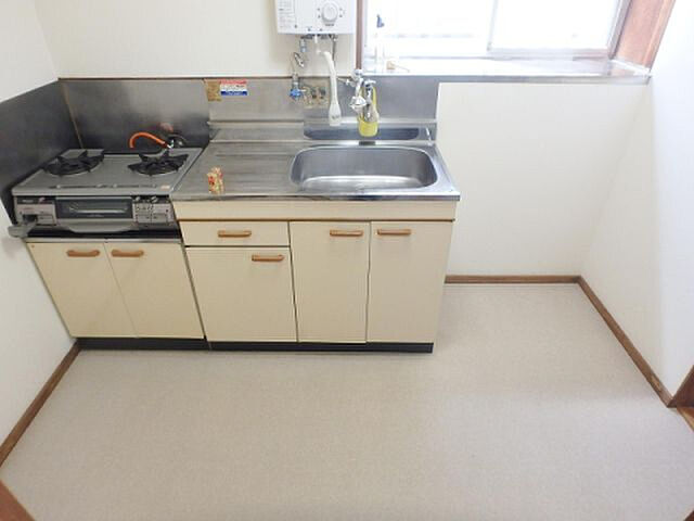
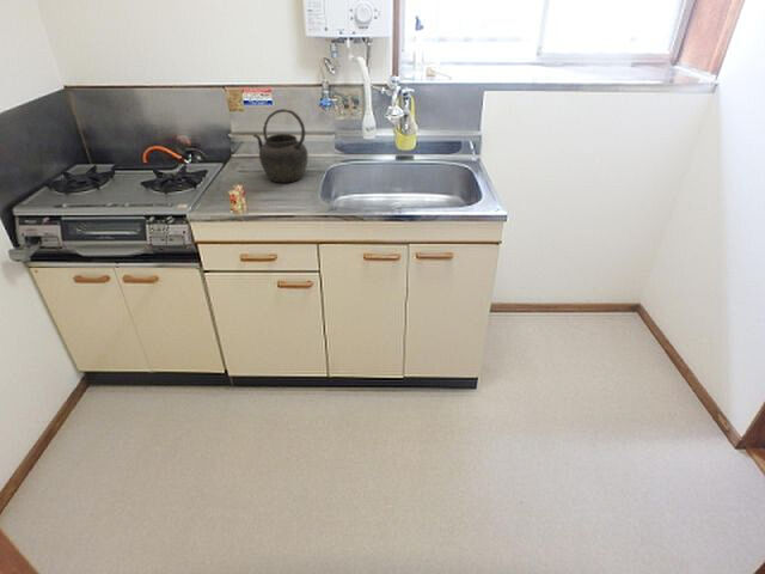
+ kettle [252,108,310,184]
